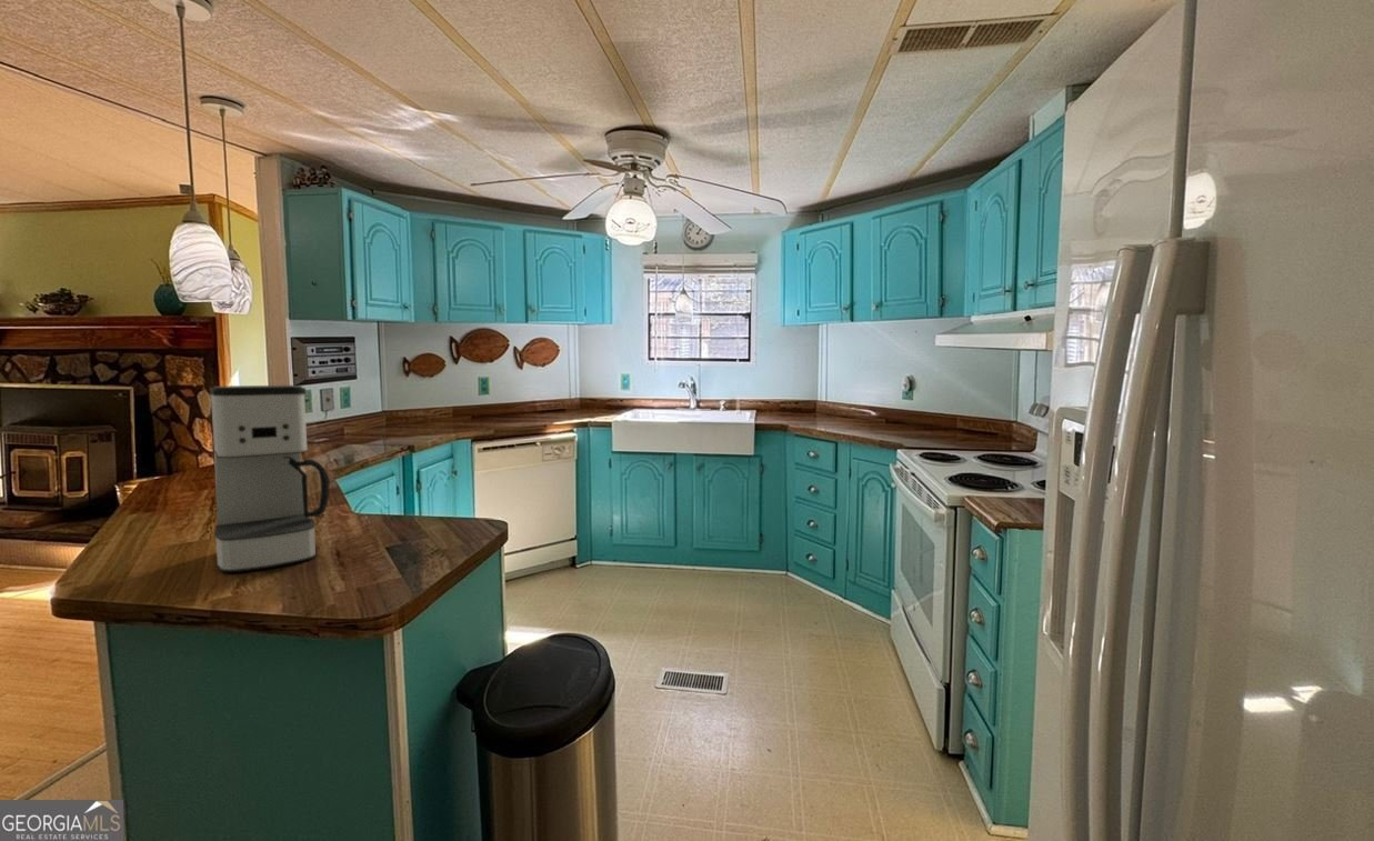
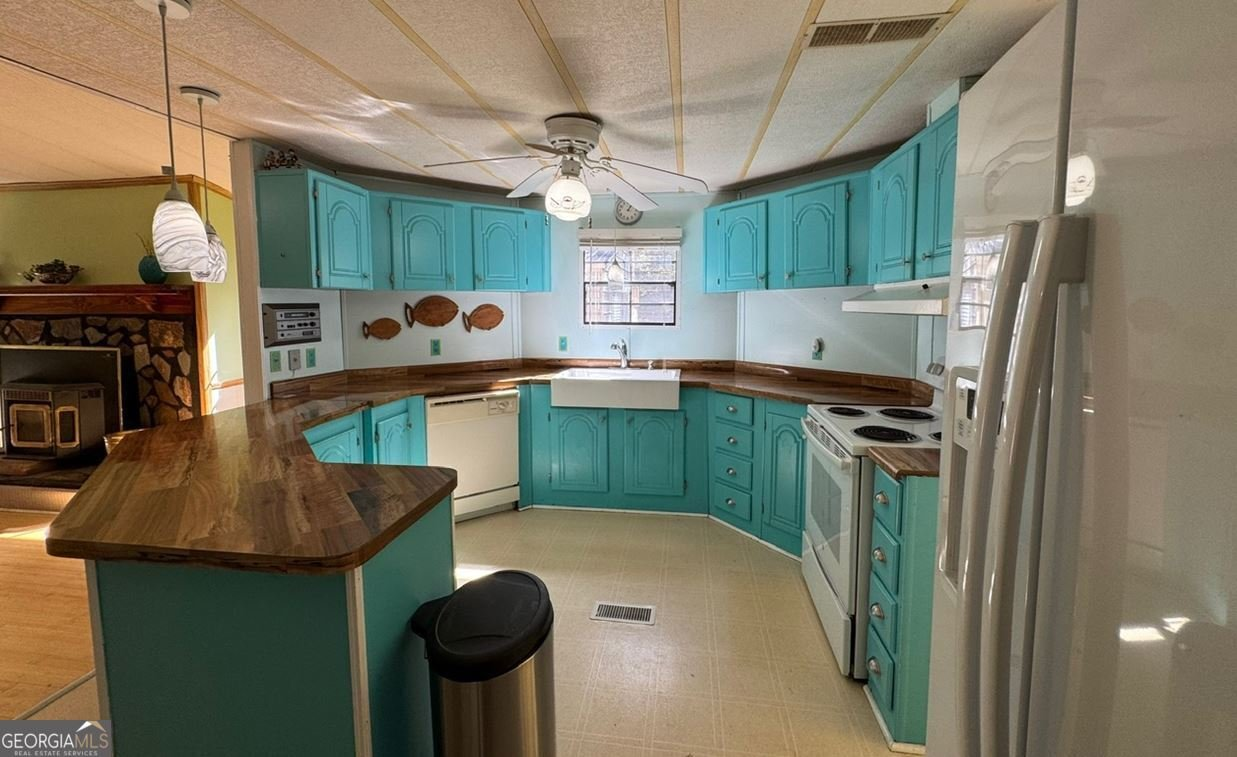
- coffee maker [209,384,330,573]
